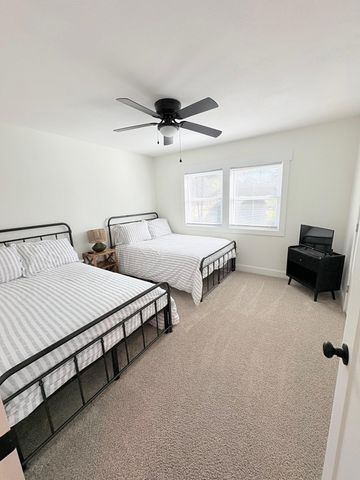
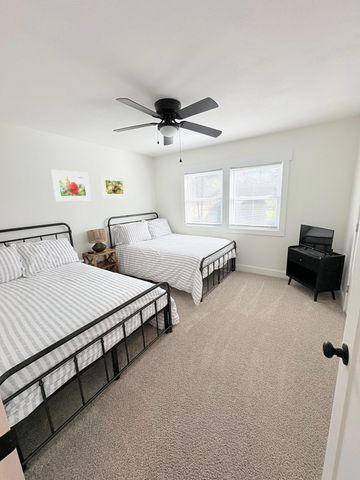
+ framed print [100,175,128,199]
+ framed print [50,169,92,202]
